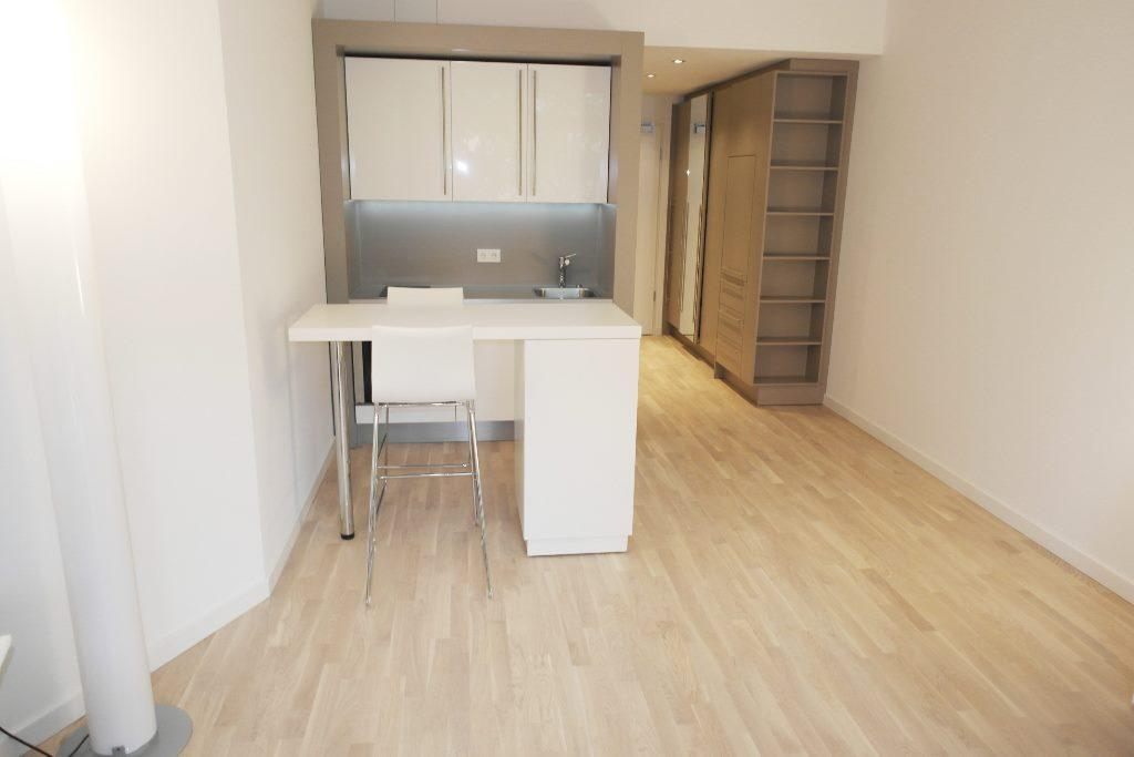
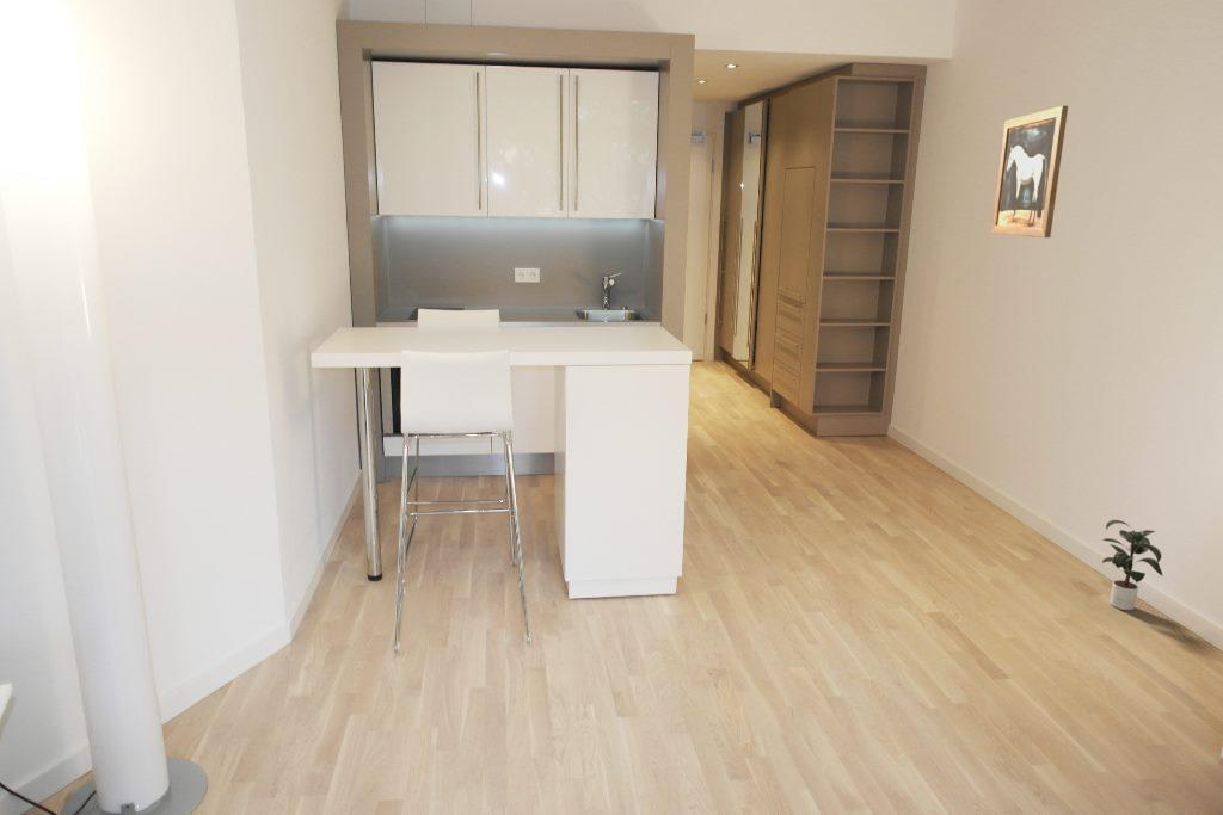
+ wall art [990,105,1069,239]
+ potted plant [1101,519,1163,611]
